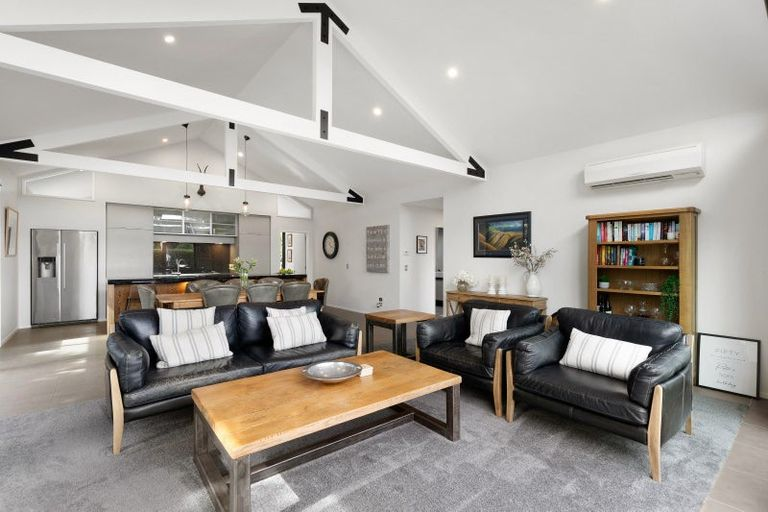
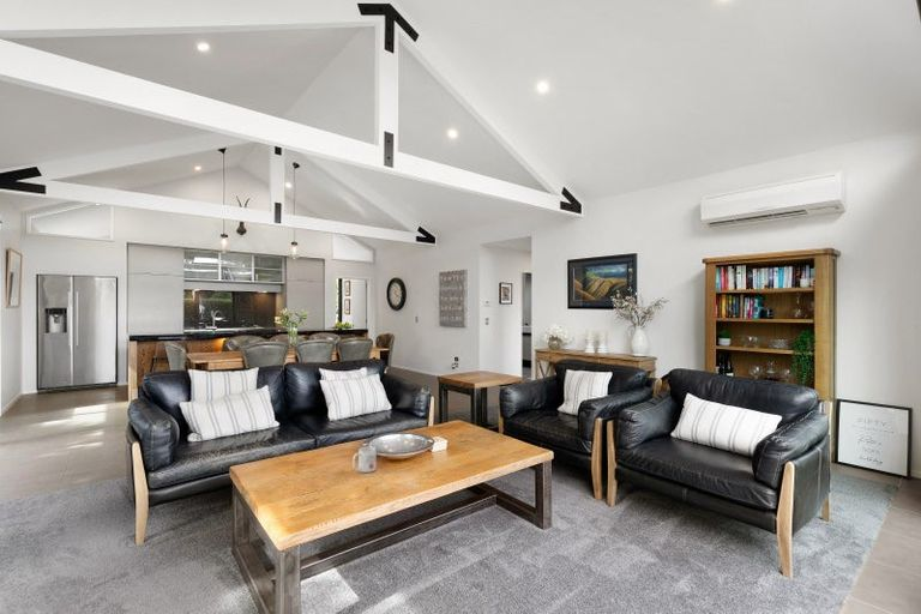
+ mug [351,446,377,474]
